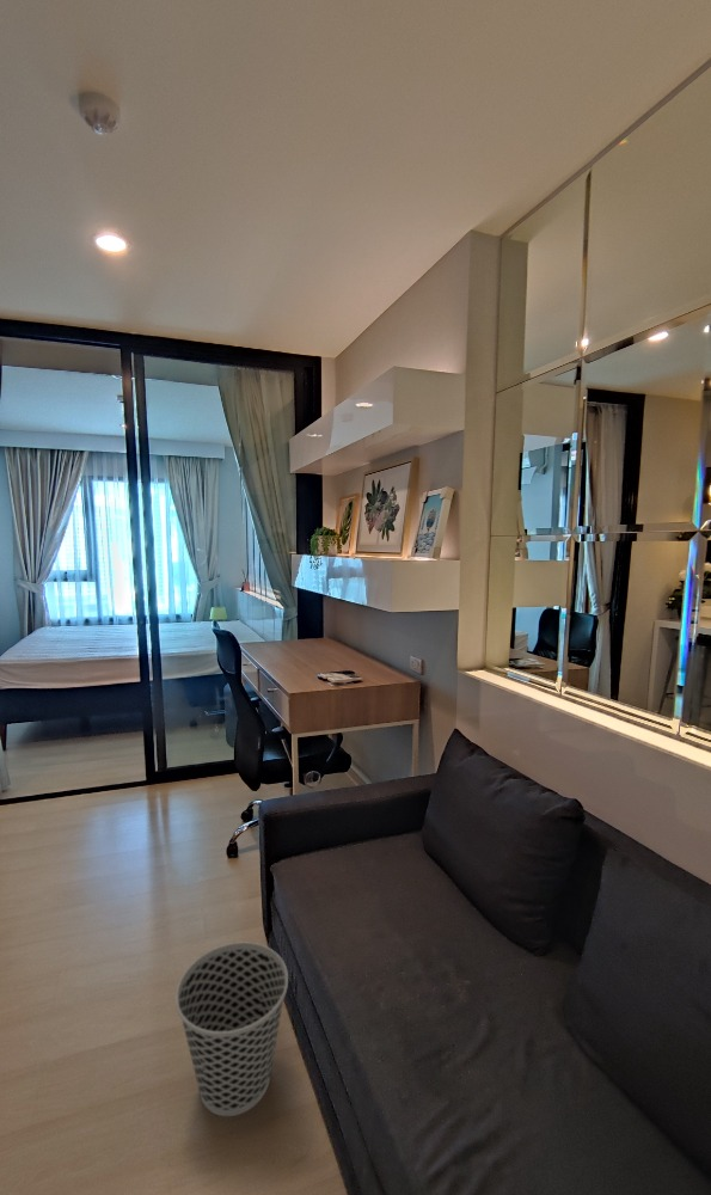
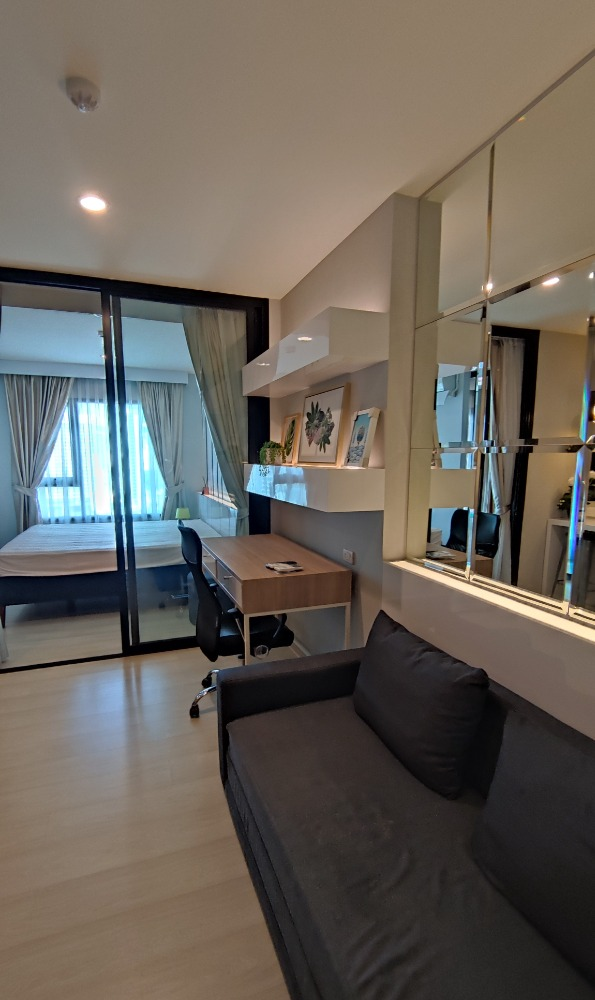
- wastebasket [174,940,289,1117]
